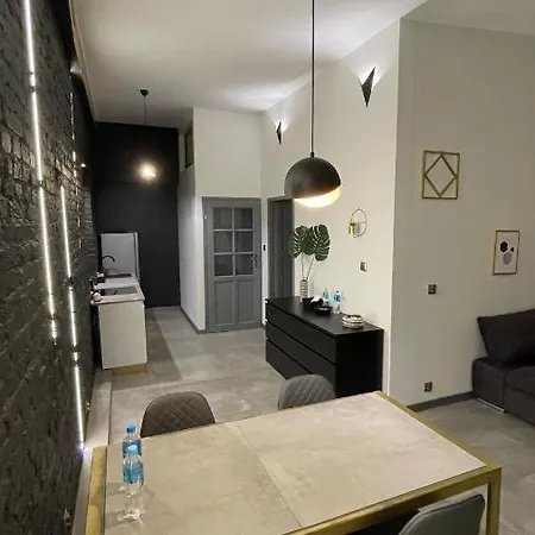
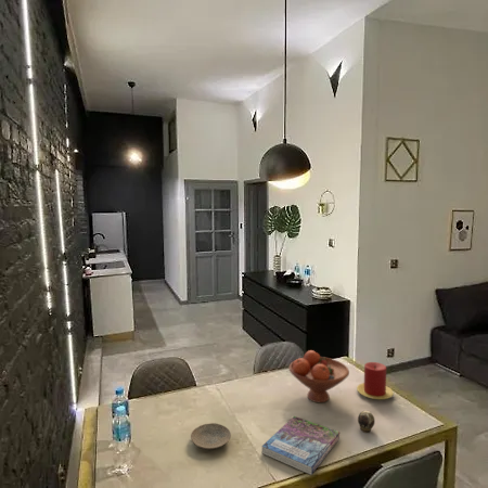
+ decorative egg [357,410,376,434]
+ plate [190,422,232,450]
+ candle [356,361,395,400]
+ fruit bowl [288,349,350,403]
+ book [261,415,341,476]
